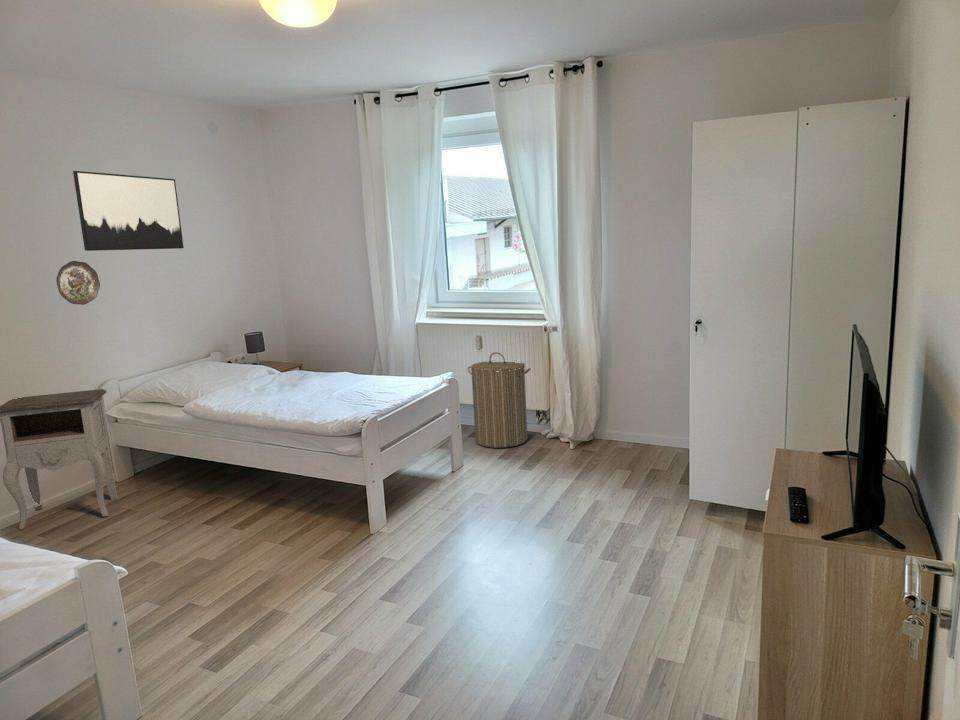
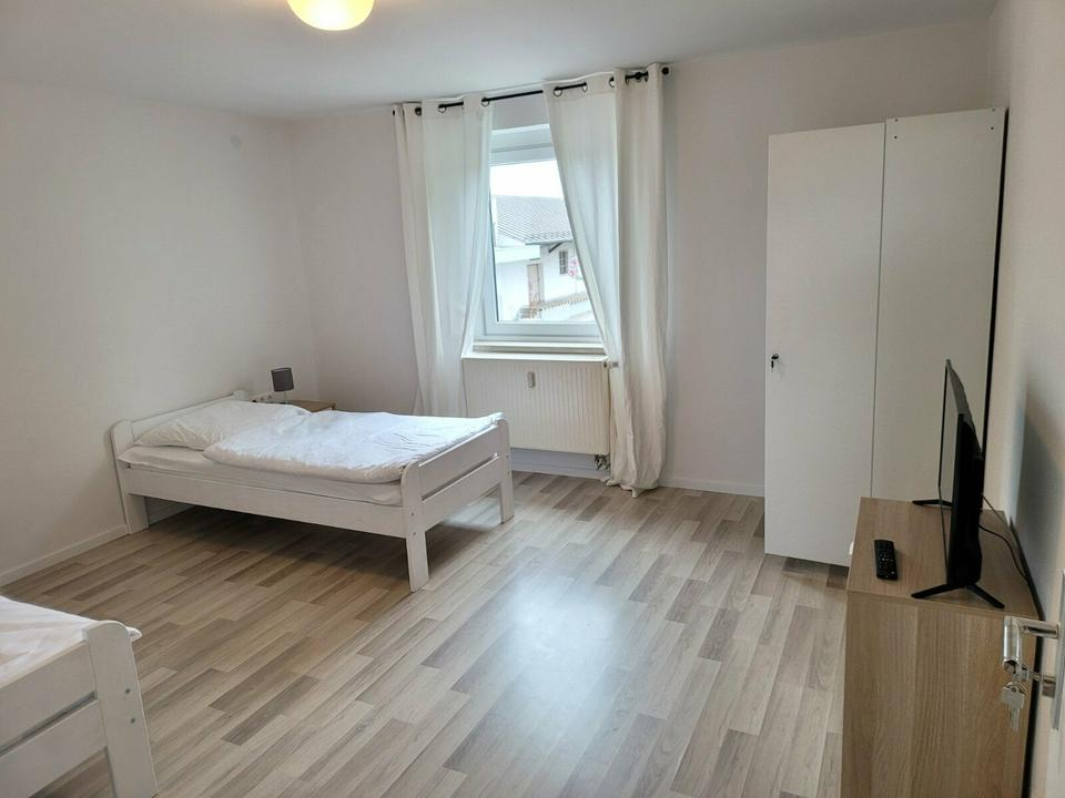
- laundry hamper [467,351,531,449]
- wall art [72,170,185,252]
- decorative plate [55,260,101,306]
- nightstand [0,388,119,530]
